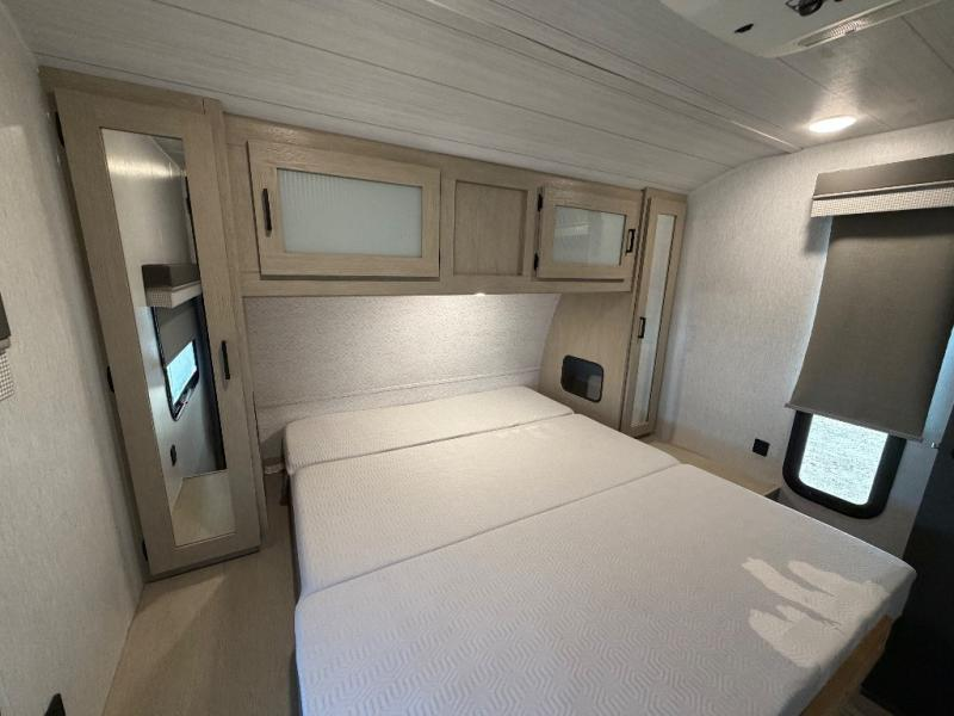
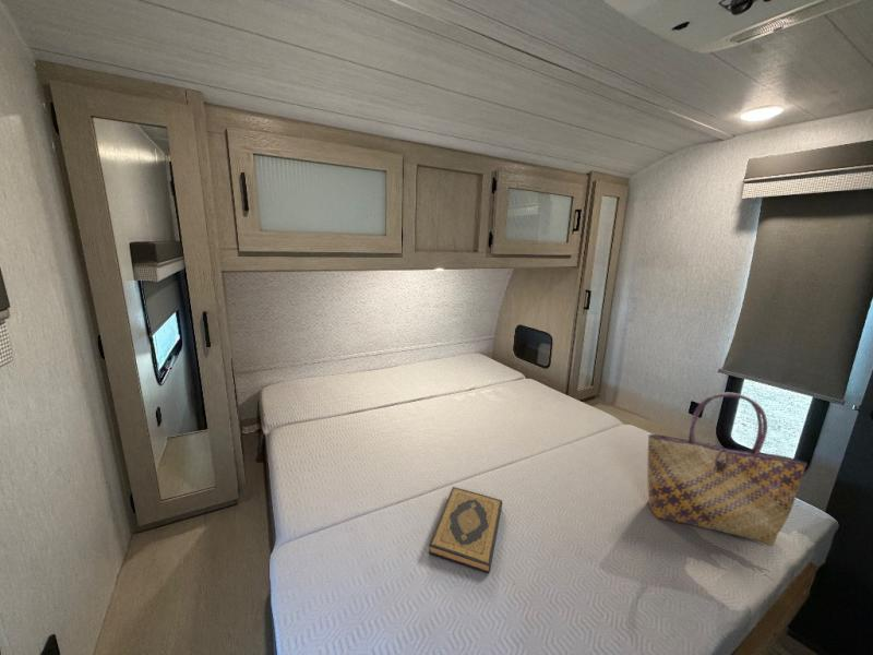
+ hardback book [428,486,503,574]
+ tote bag [646,391,808,547]
